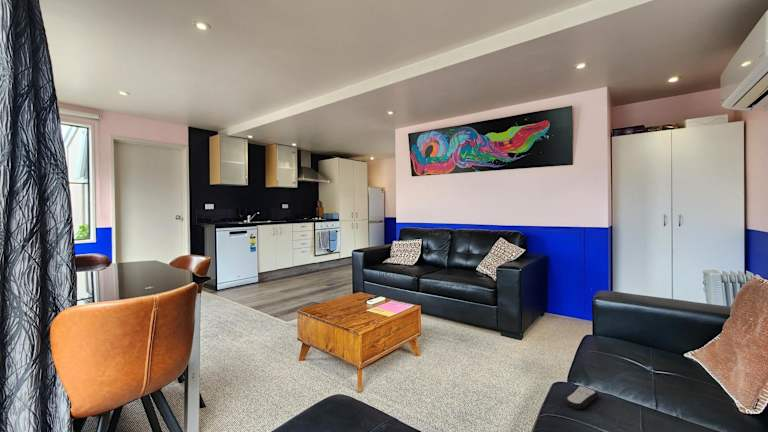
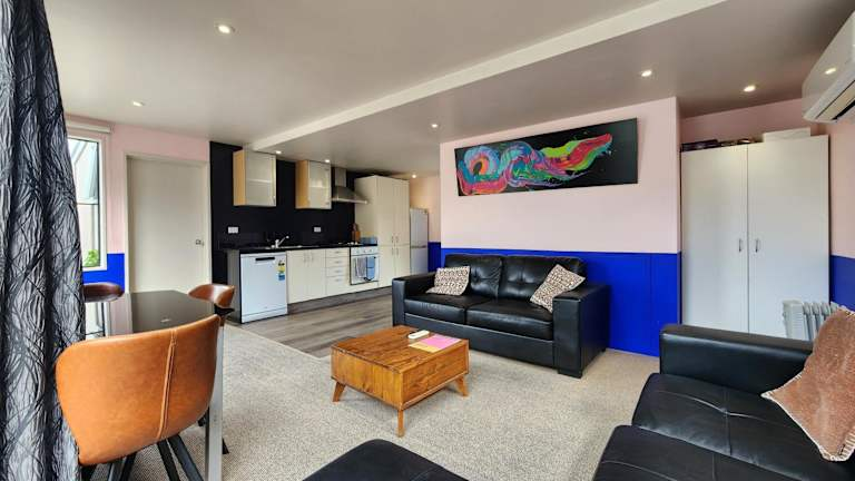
- remote control [563,385,599,410]
